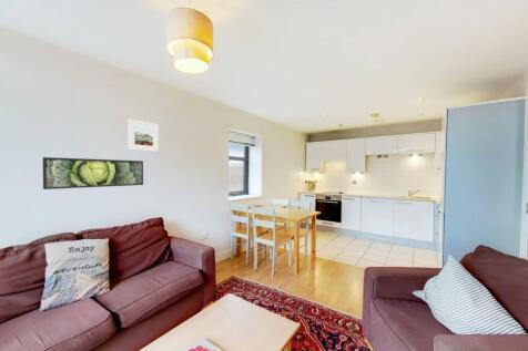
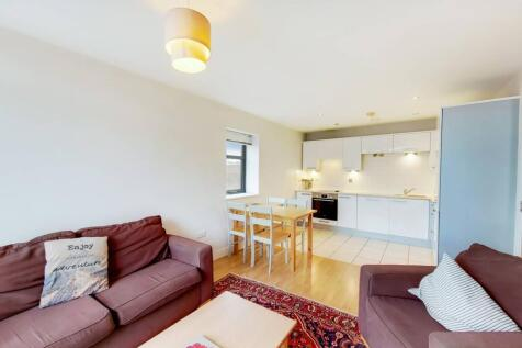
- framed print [42,156,144,190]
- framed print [126,118,160,153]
